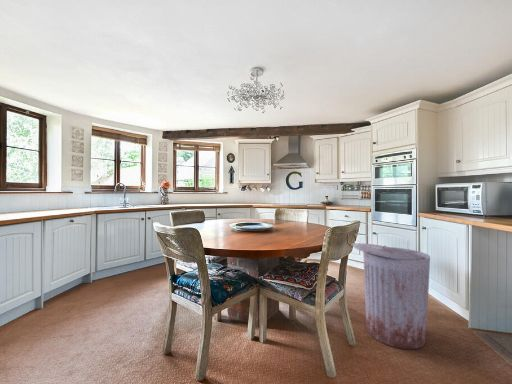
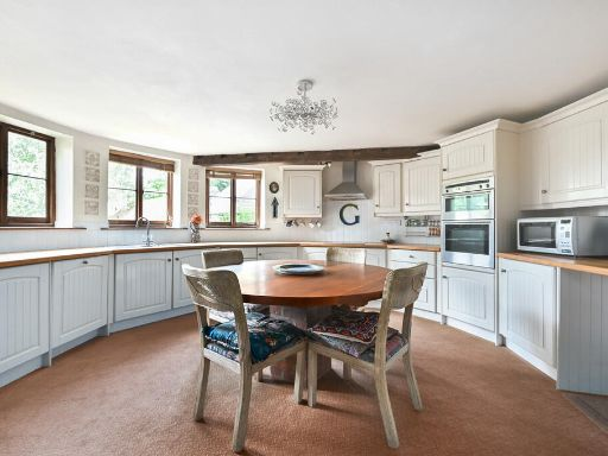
- trash can [353,242,431,350]
